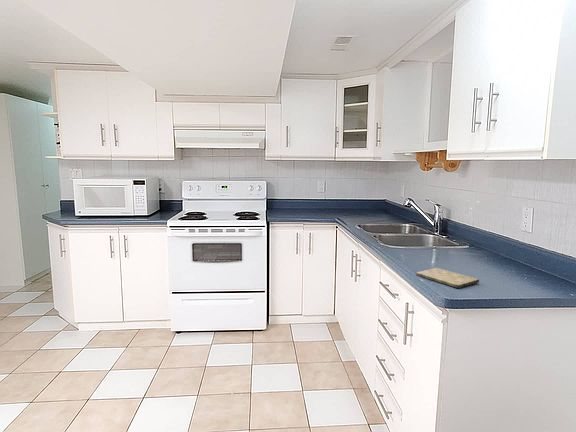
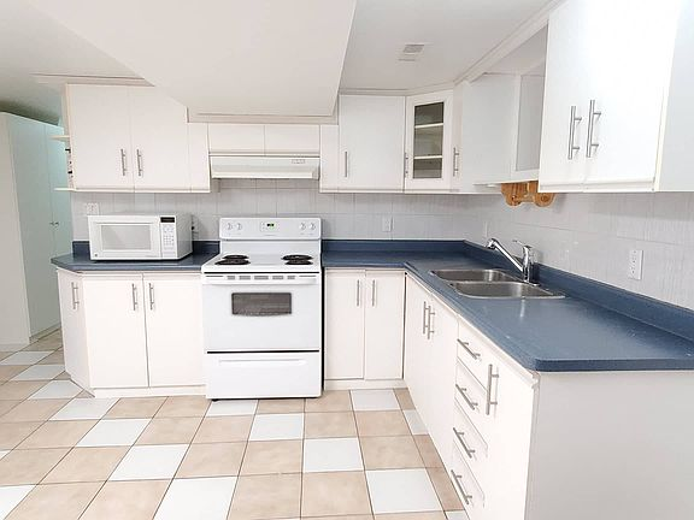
- cutting board [415,267,480,289]
